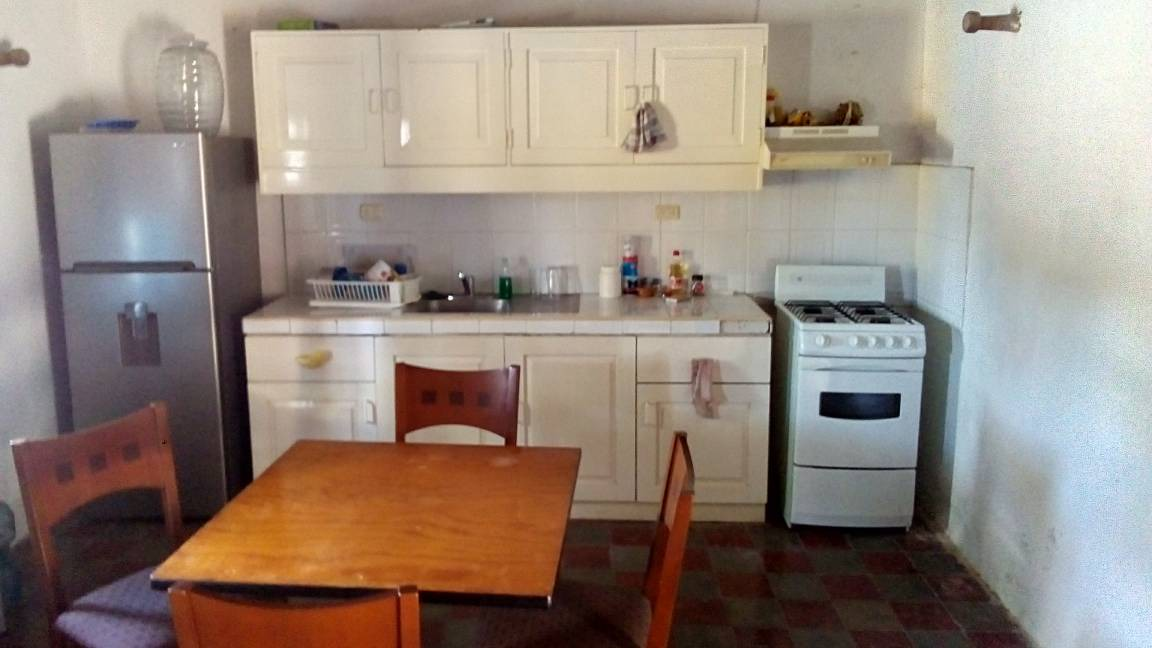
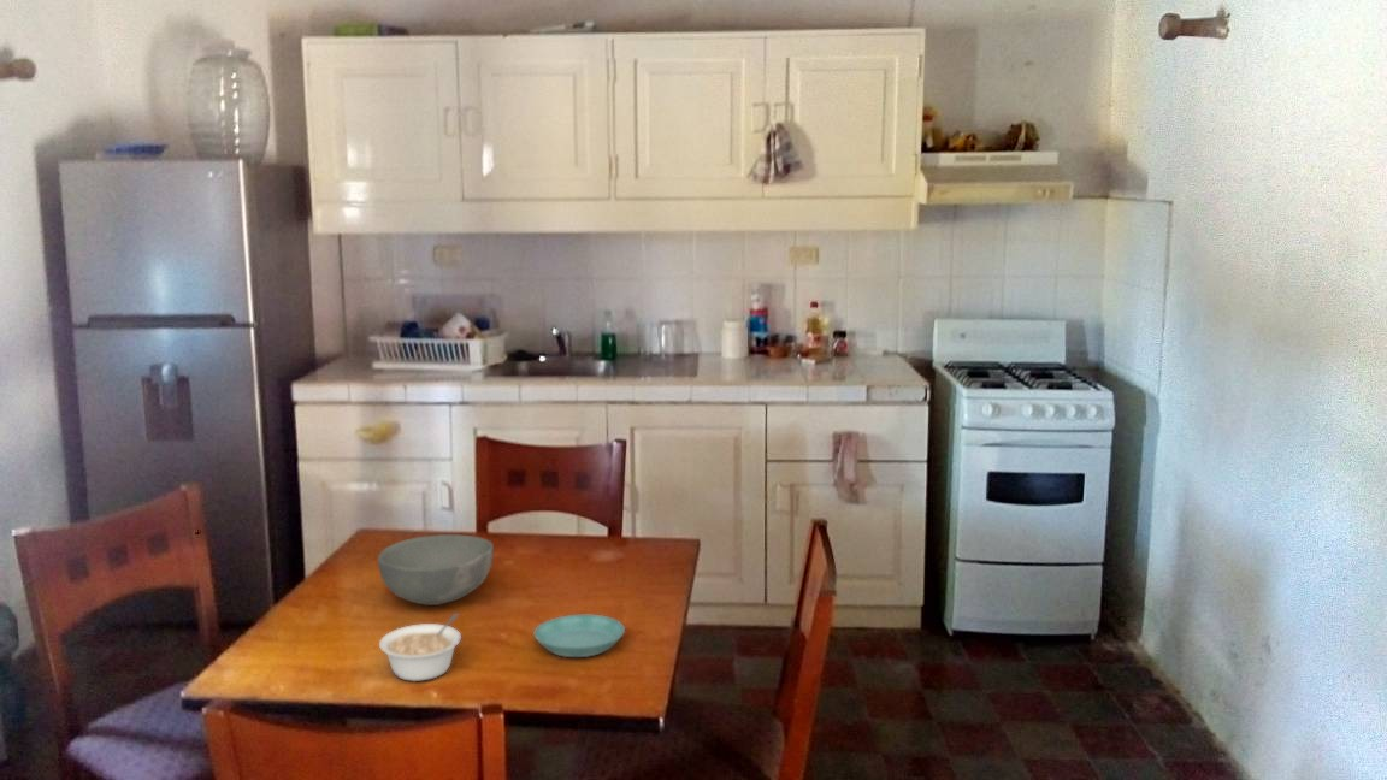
+ saucer [533,614,626,658]
+ legume [378,613,462,682]
+ bowl [377,533,495,607]
